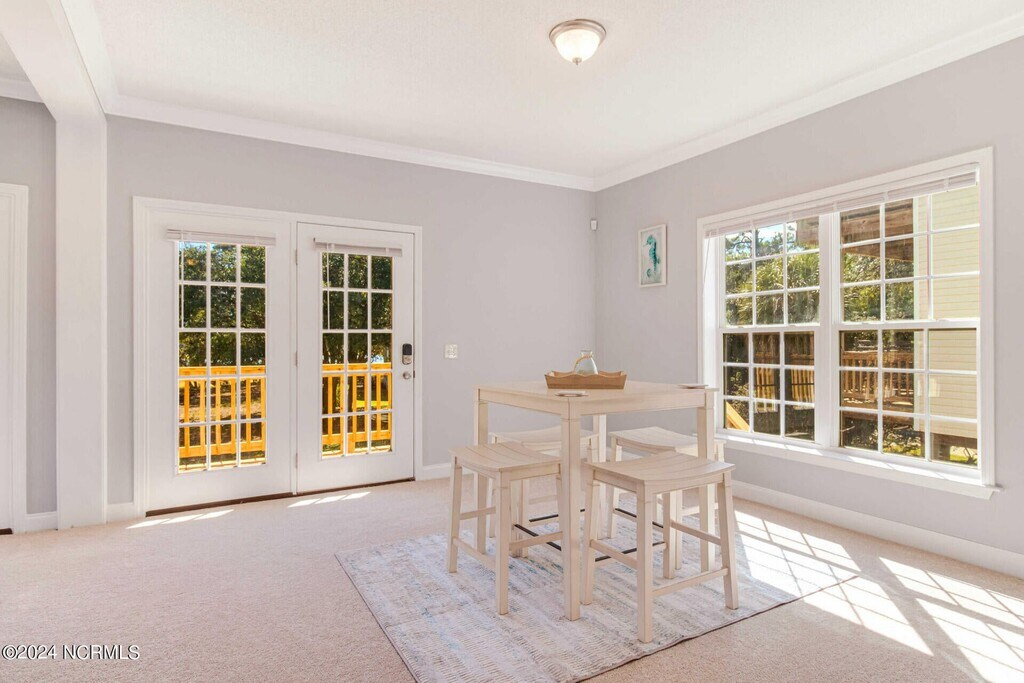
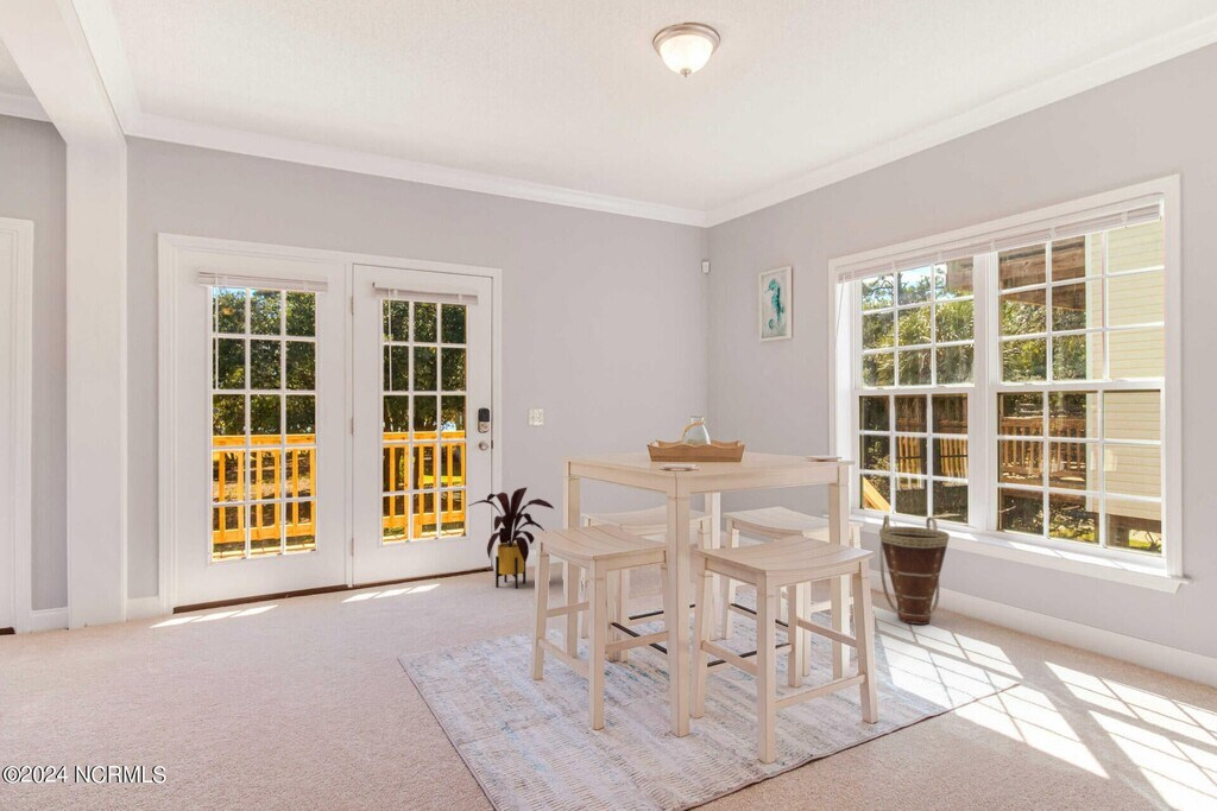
+ house plant [467,486,555,590]
+ basket [878,514,951,626]
